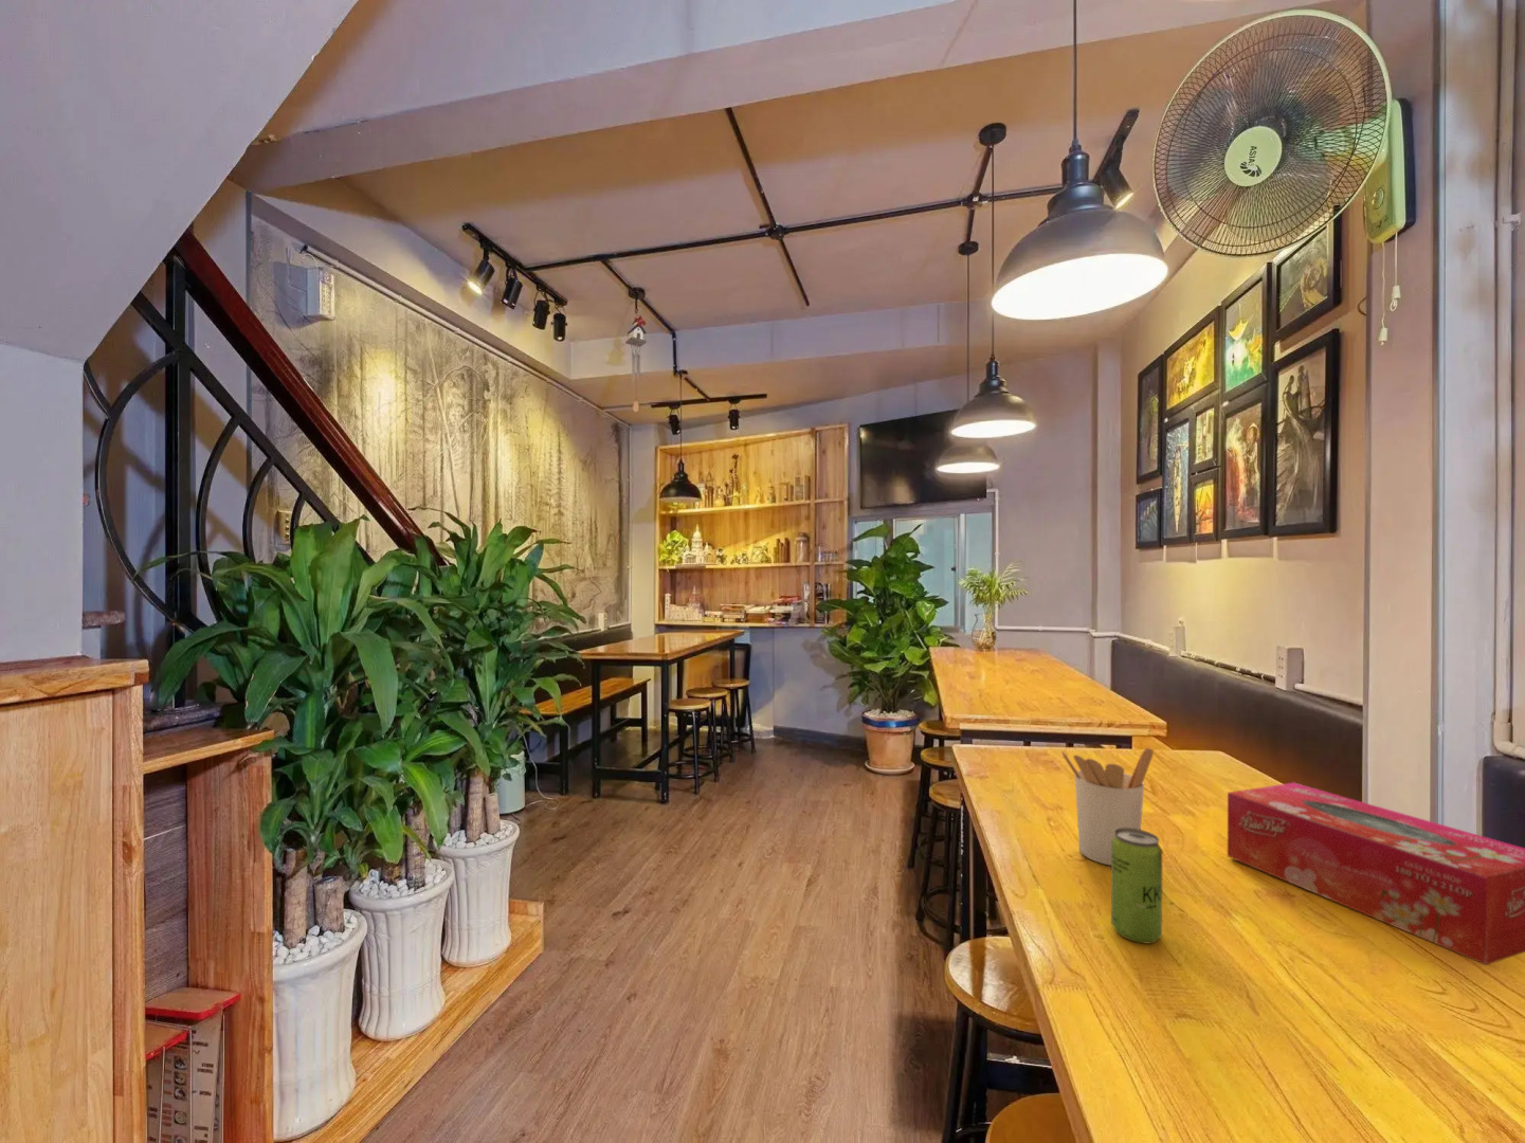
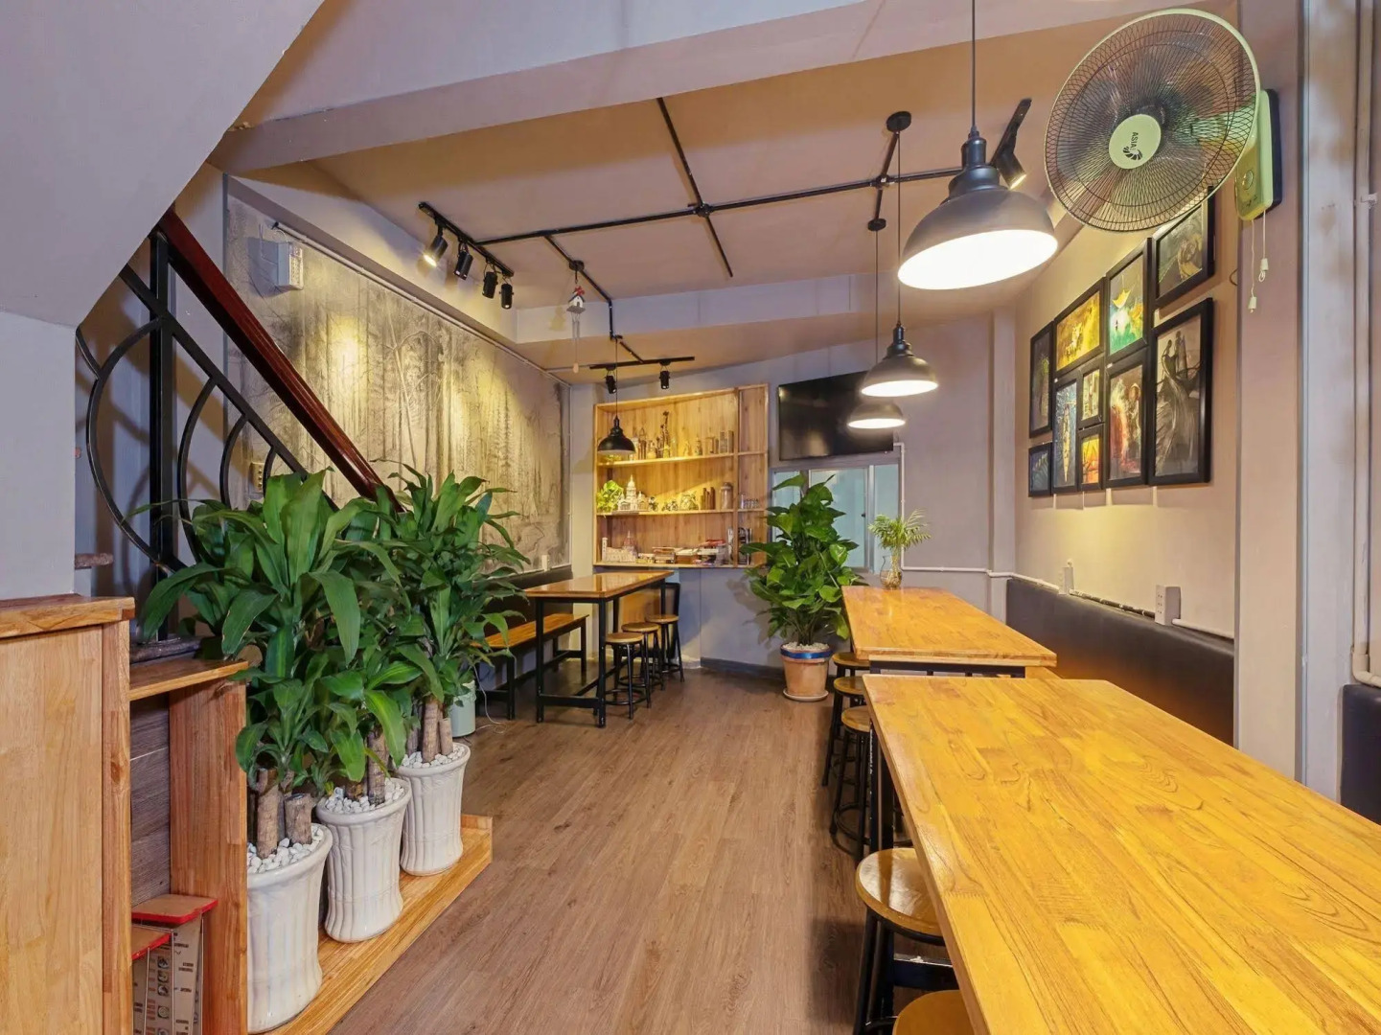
- beverage can [1111,827,1164,944]
- utensil holder [1060,747,1155,867]
- tissue box [1226,782,1525,967]
